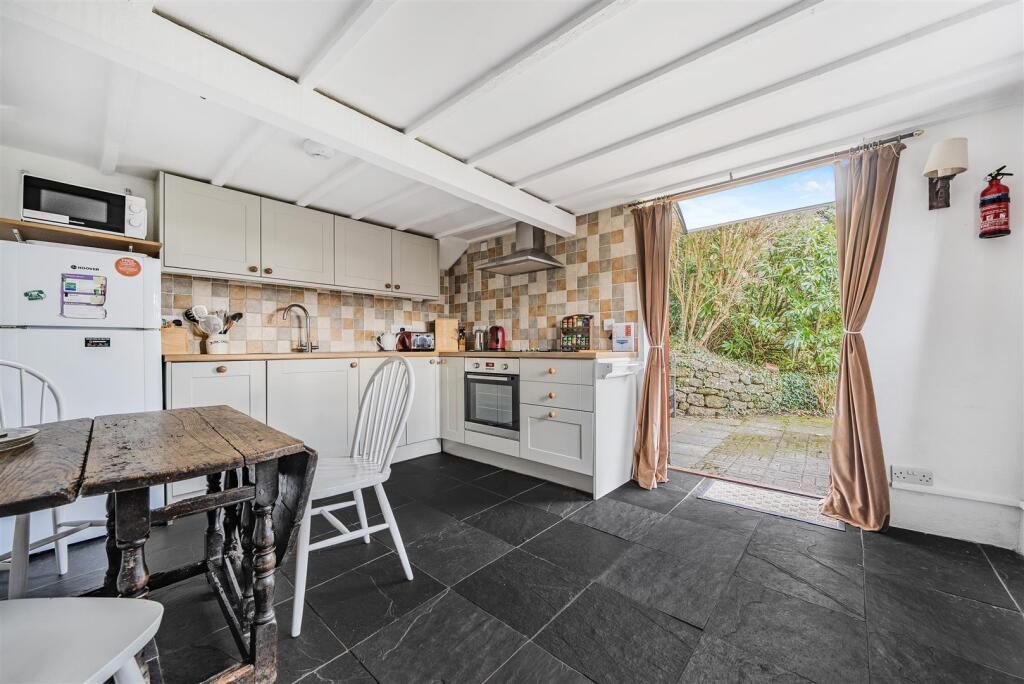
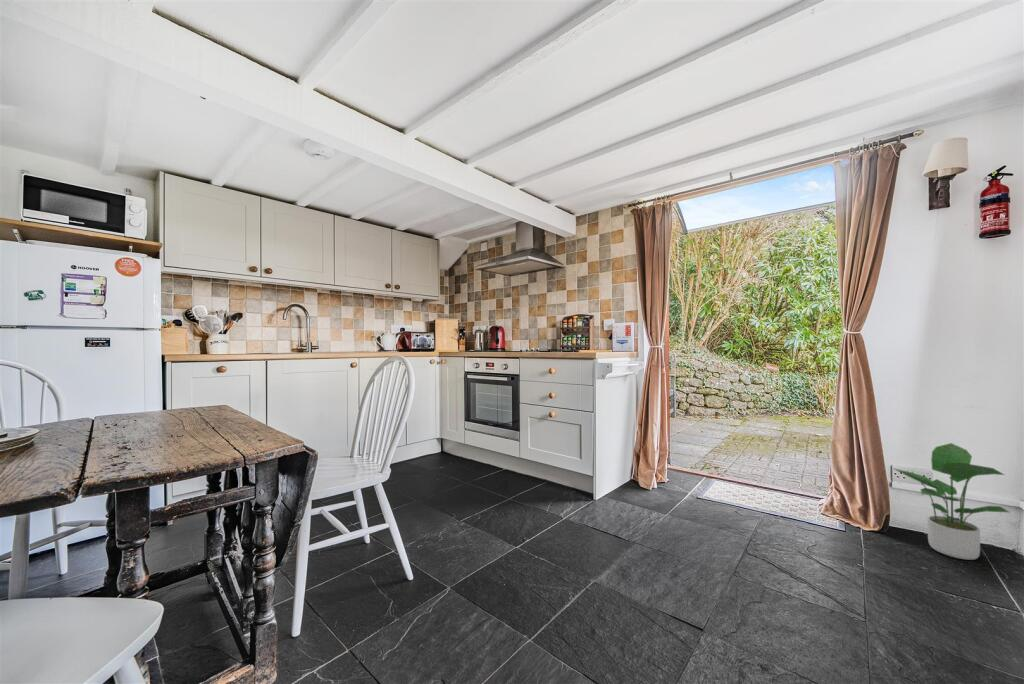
+ potted plant [892,442,1010,561]
